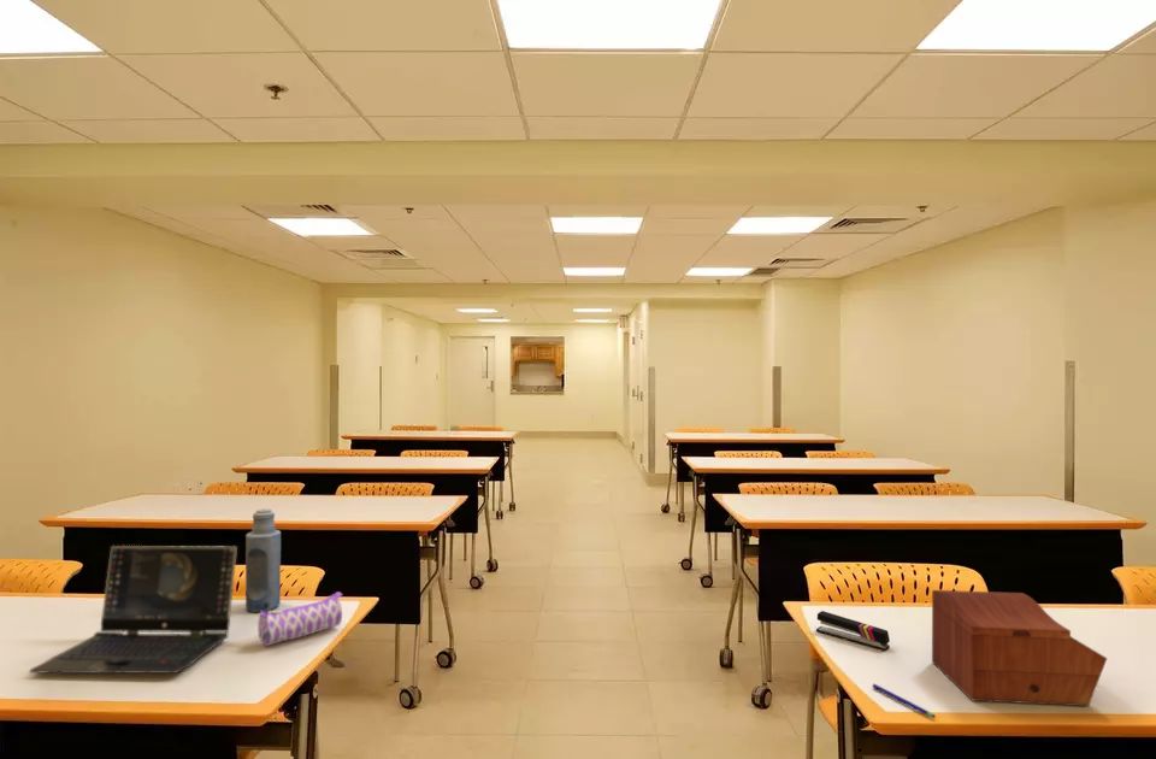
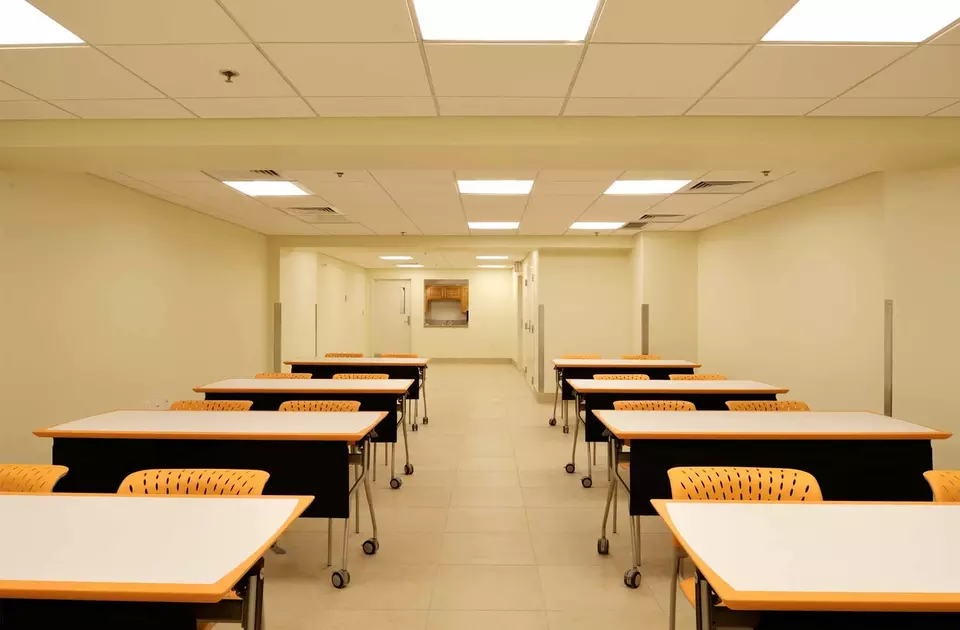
- sewing box [931,589,1108,707]
- pencil case [256,592,343,647]
- stapler [815,610,891,652]
- bottle [244,507,282,613]
- laptop computer [28,545,238,675]
- pen [871,683,937,719]
